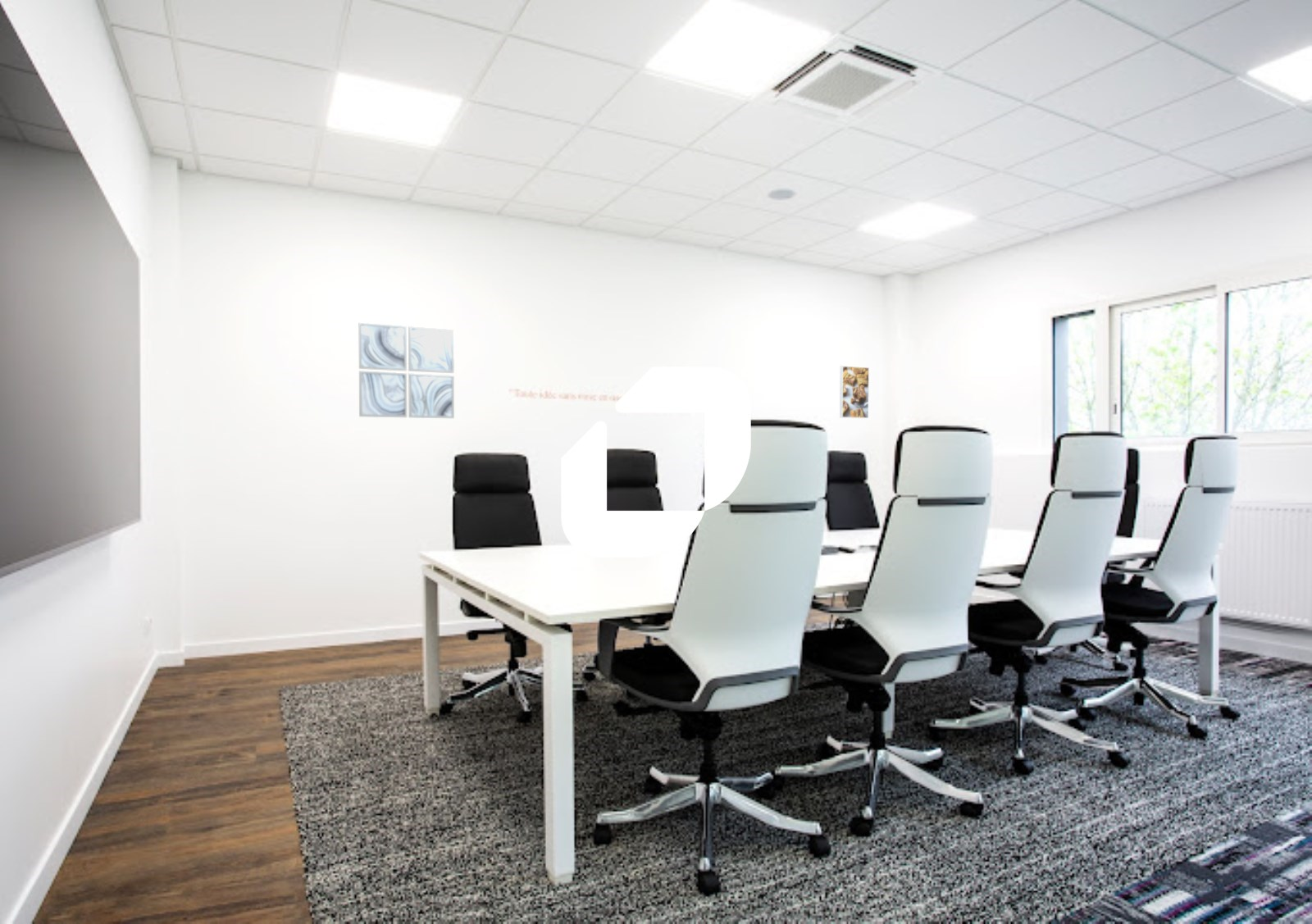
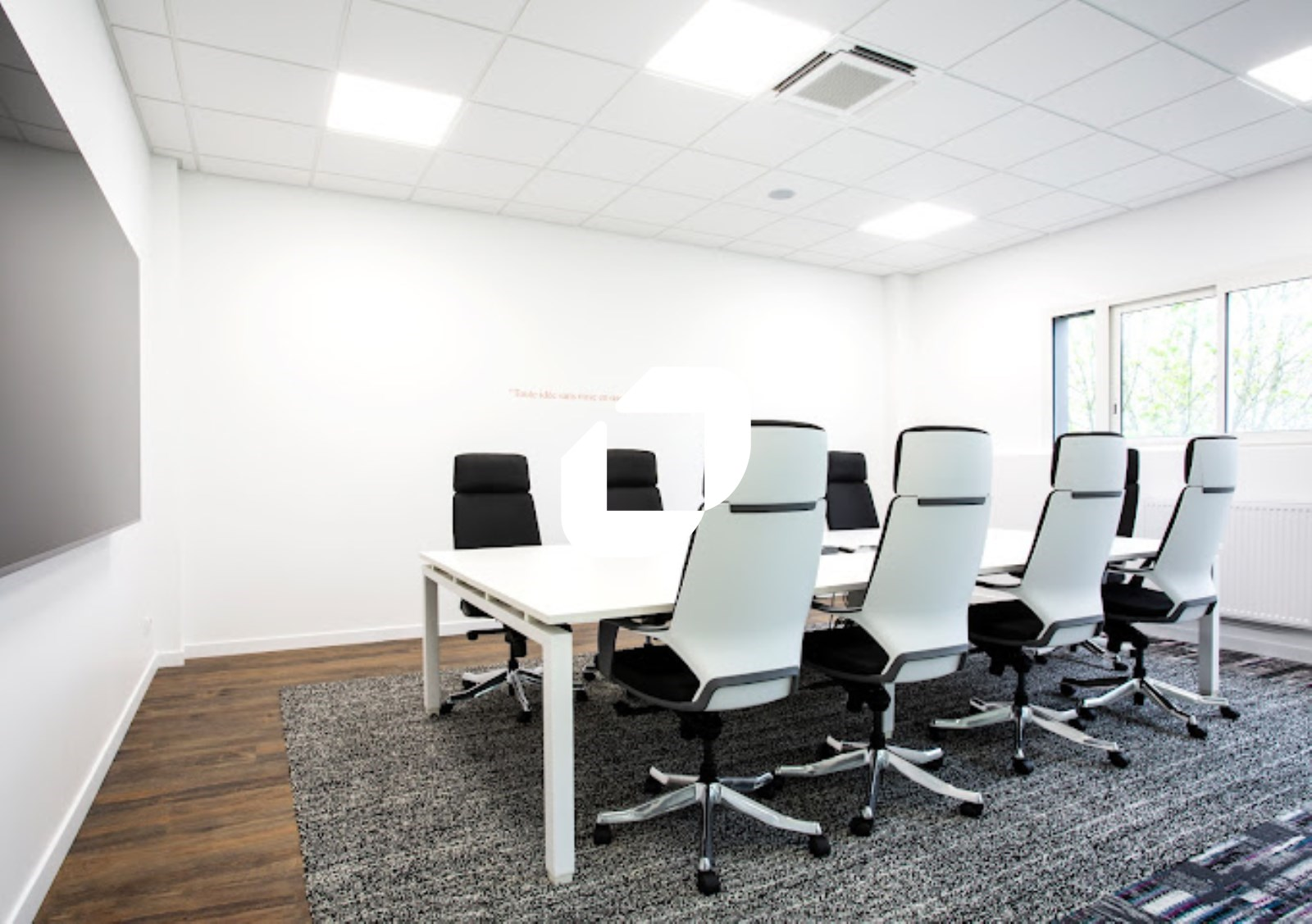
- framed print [839,365,870,419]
- wall art [358,322,455,419]
